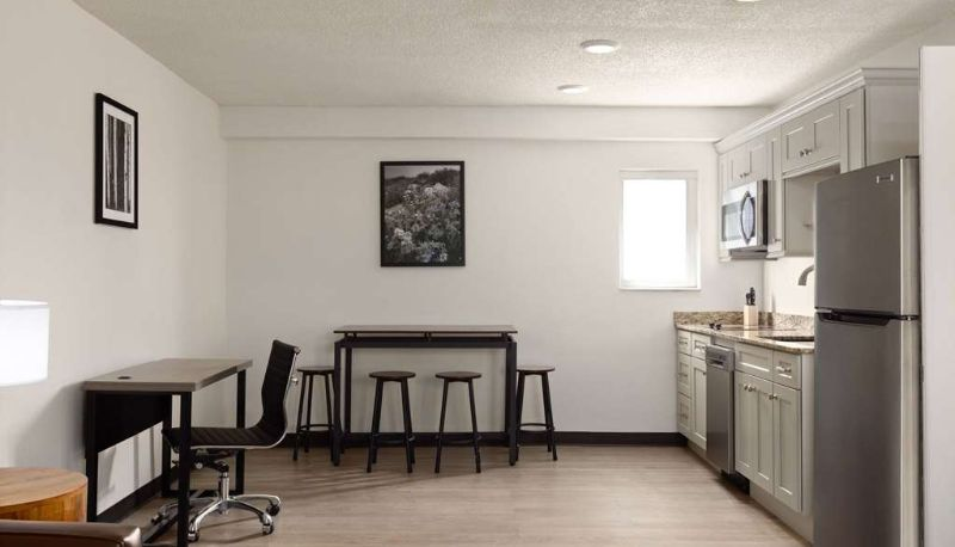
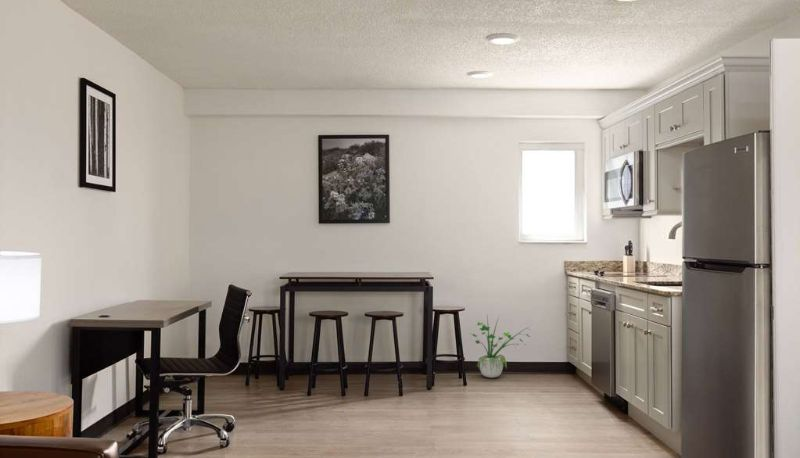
+ potted plant [470,315,531,379]
